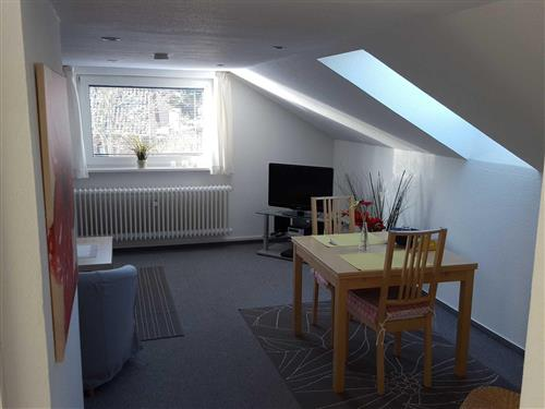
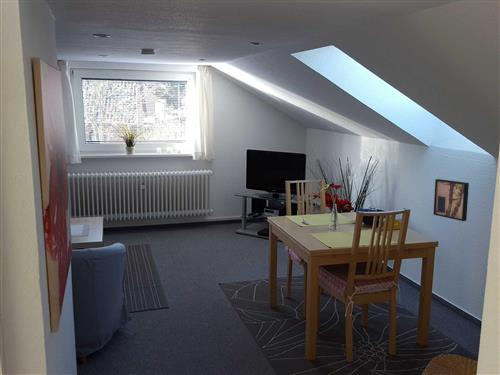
+ wall art [432,178,470,222]
